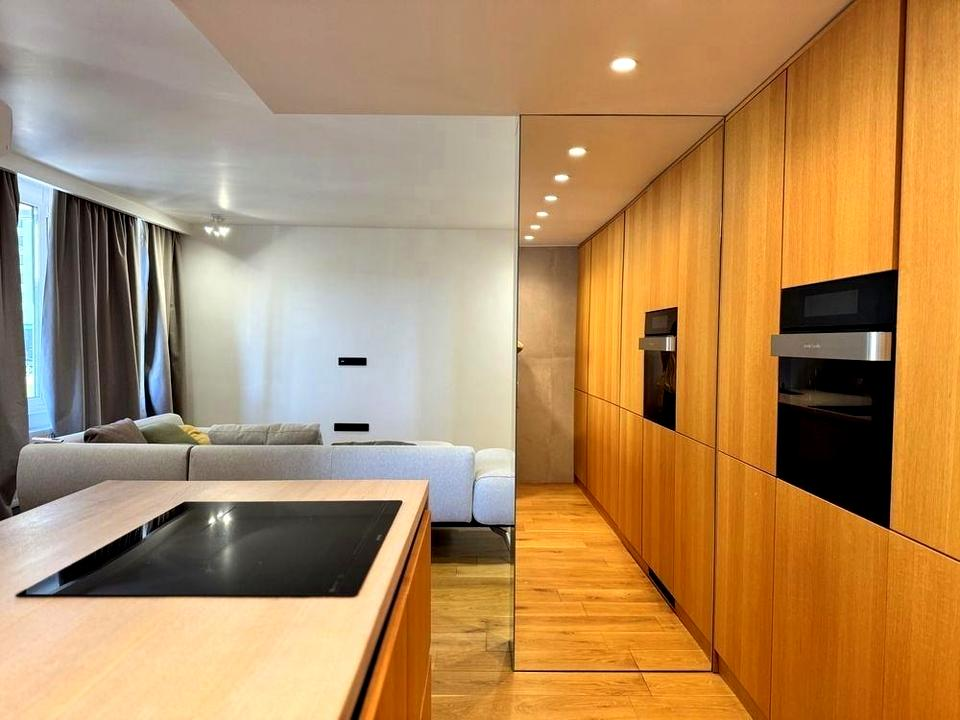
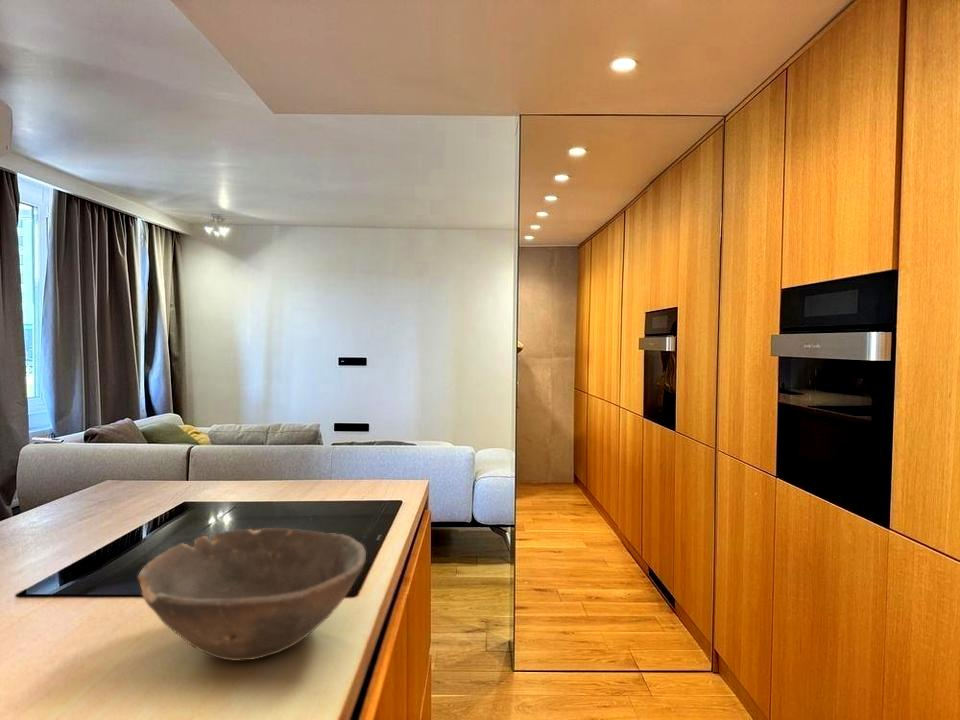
+ bowl [137,527,367,662]
